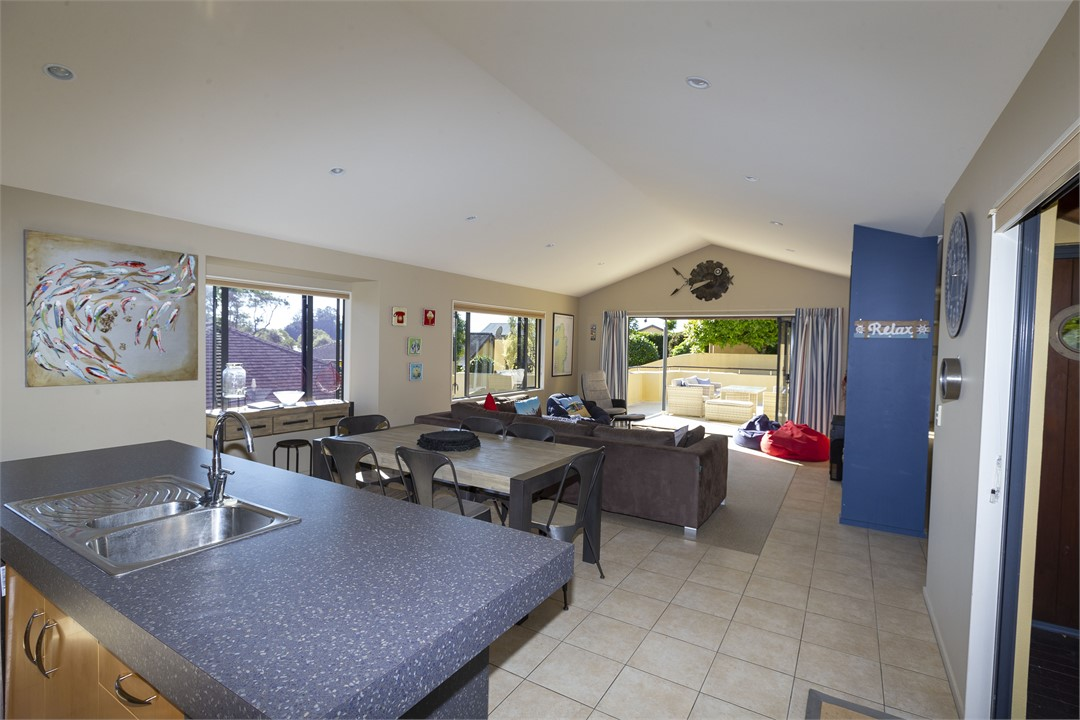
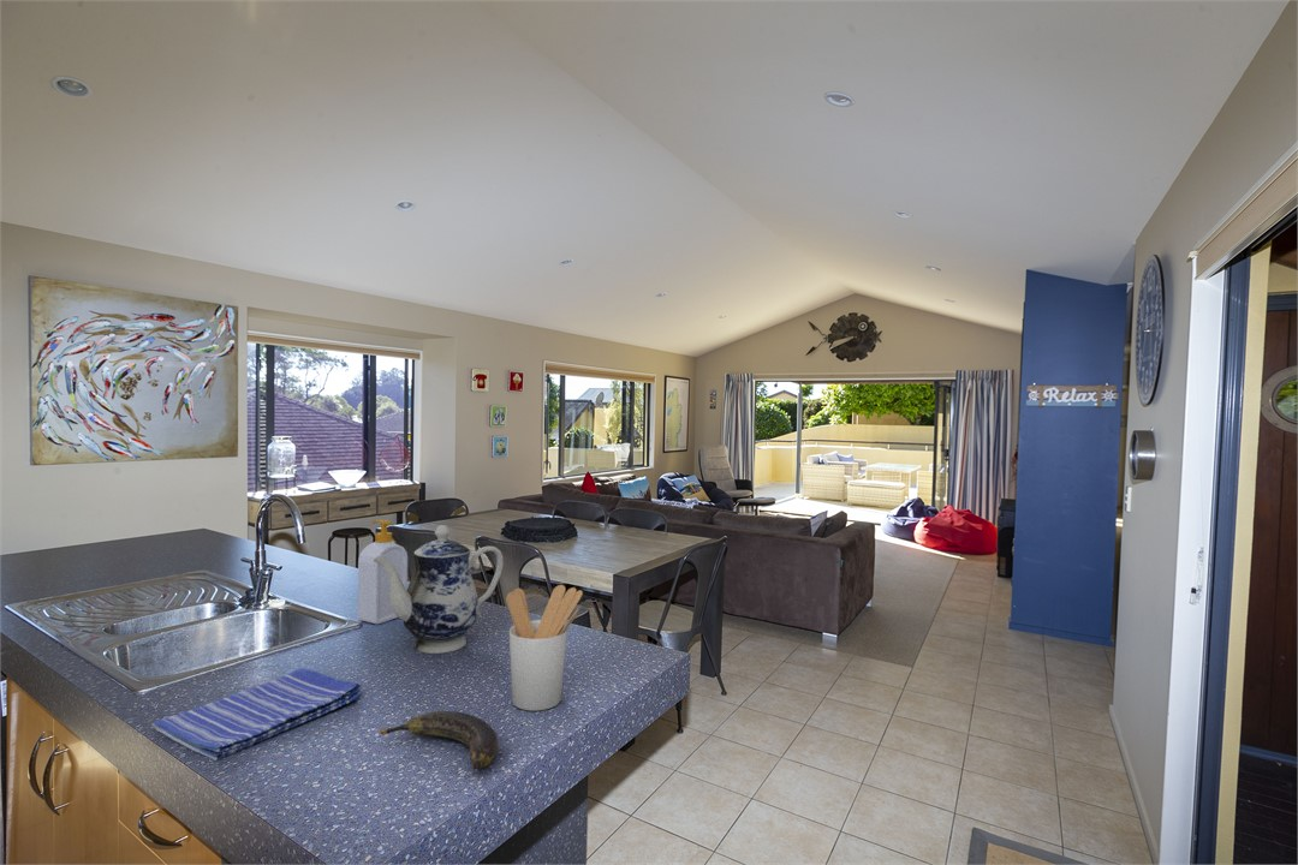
+ banana [379,710,500,771]
+ teapot [373,524,505,655]
+ dish towel [150,667,362,762]
+ utensil holder [505,584,584,712]
+ soap bottle [357,519,409,626]
